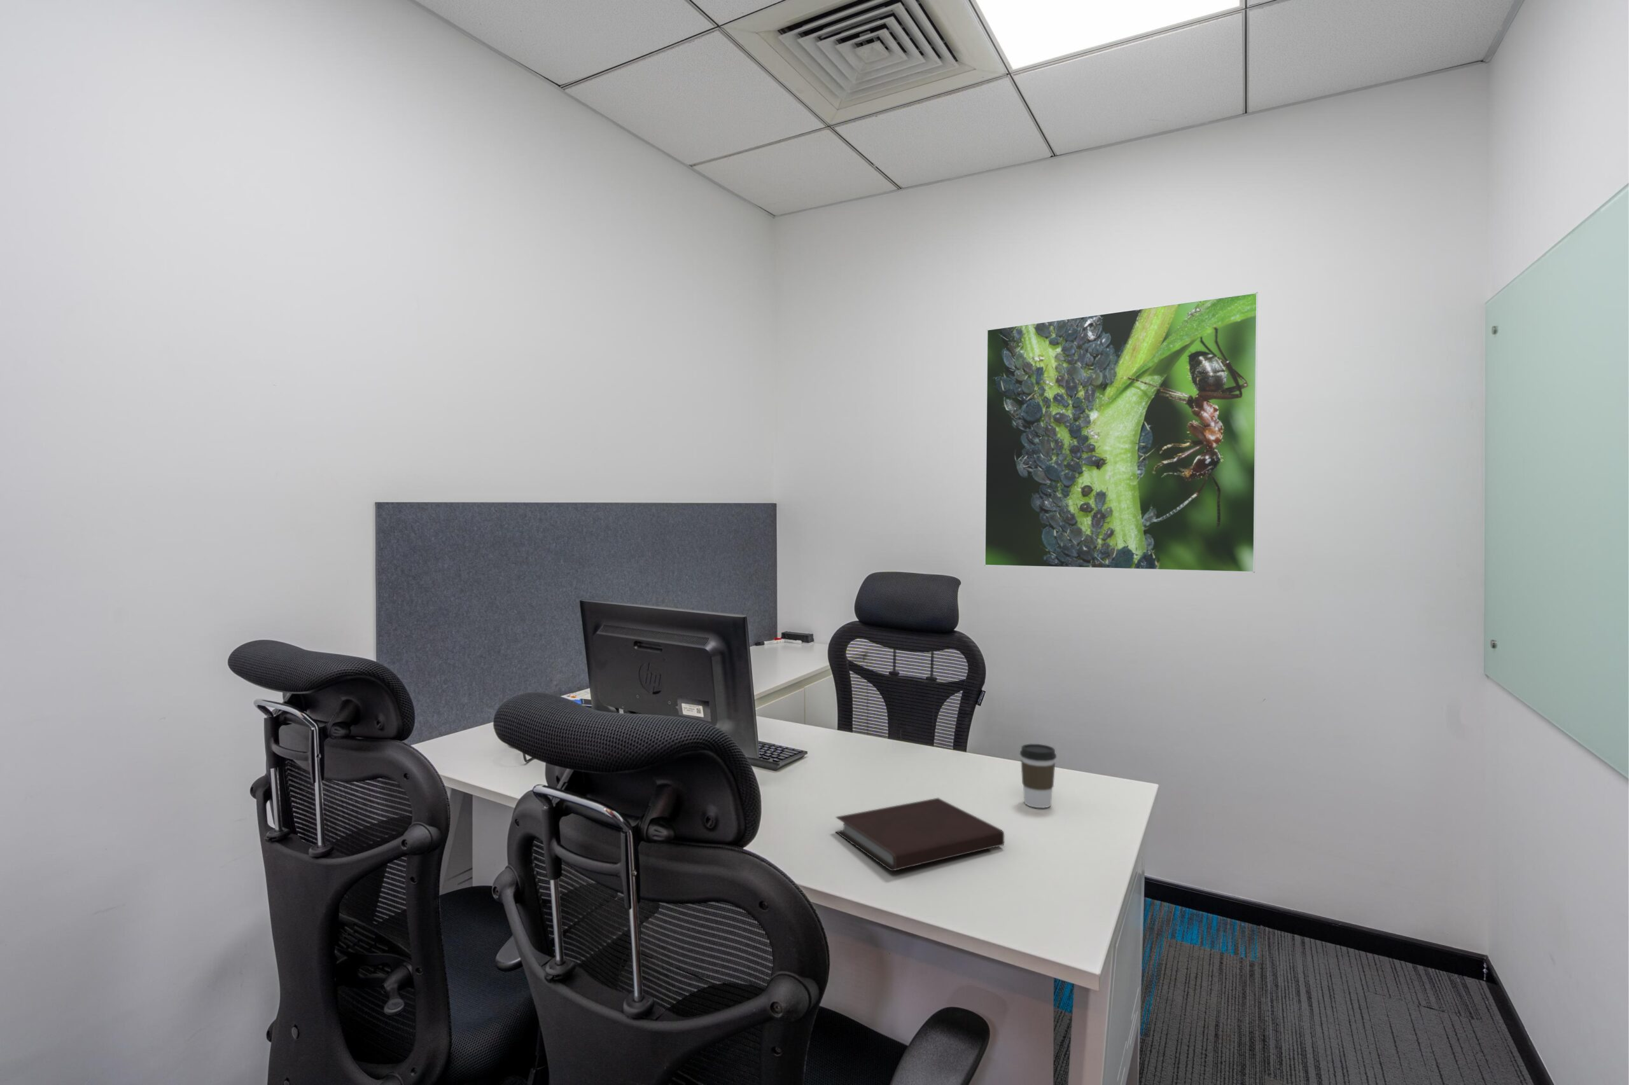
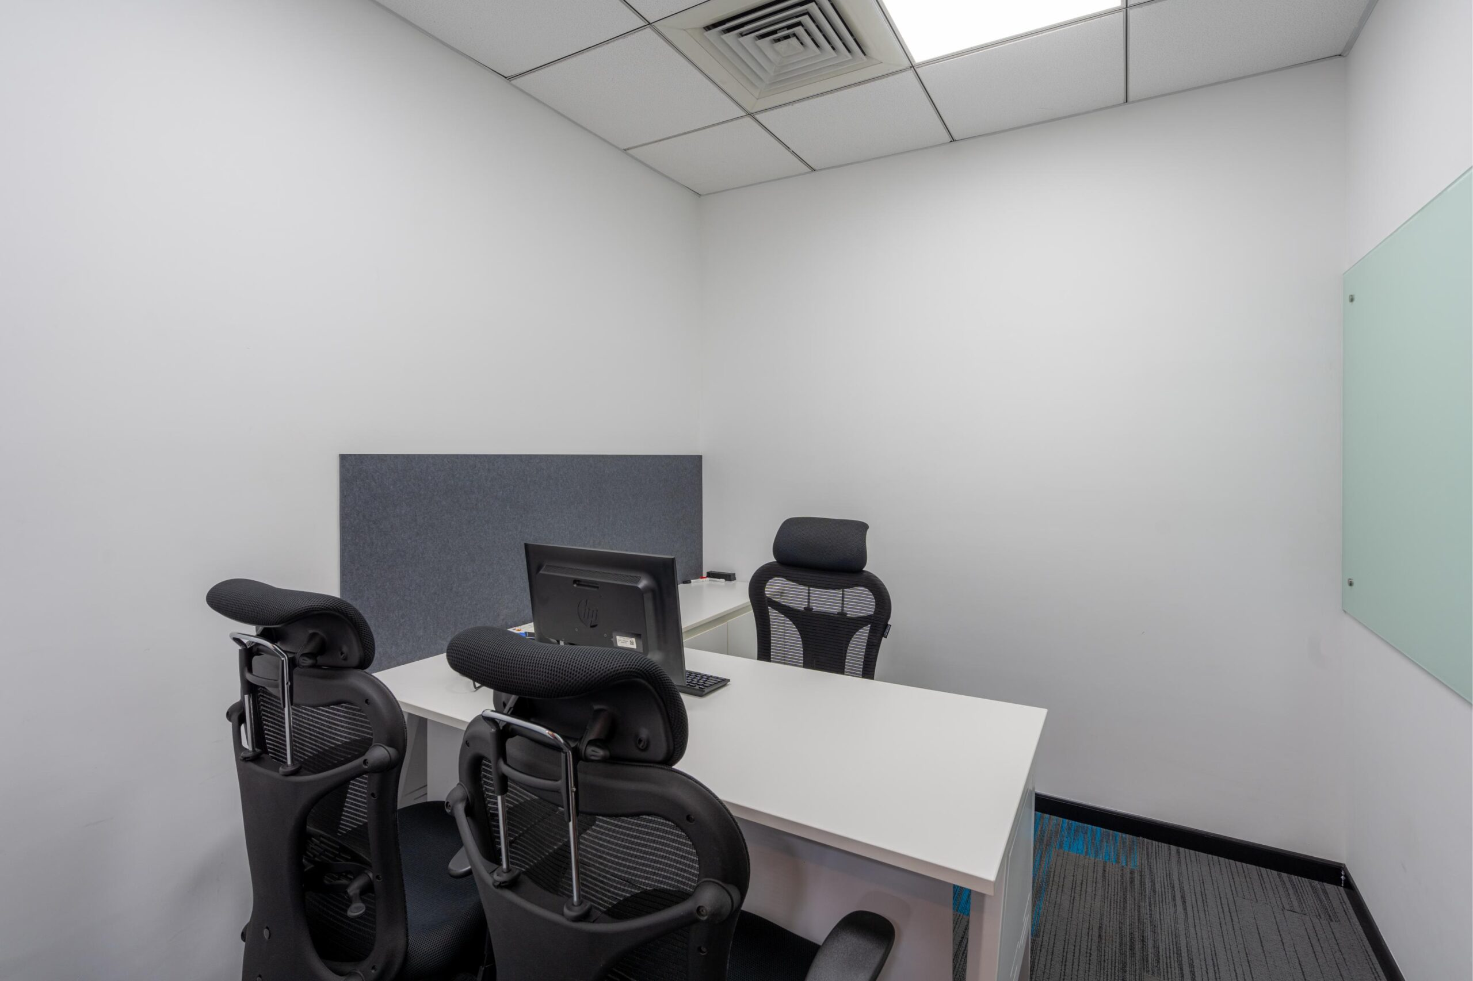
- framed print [983,292,1258,574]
- notebook [834,798,1005,872]
- coffee cup [1020,744,1057,809]
